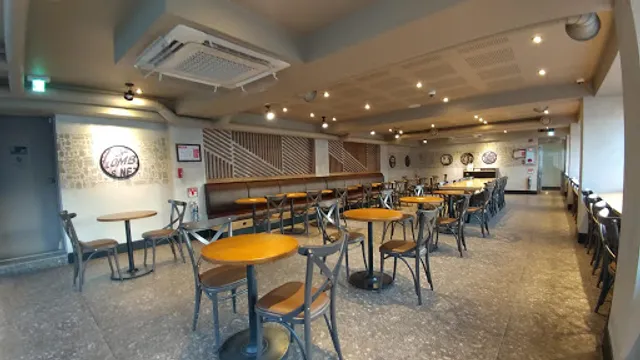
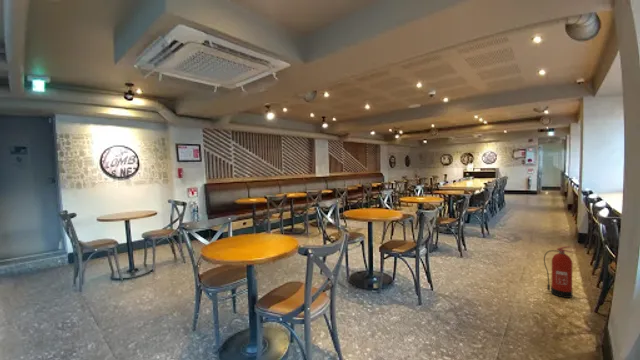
+ fire extinguisher [543,245,573,299]
